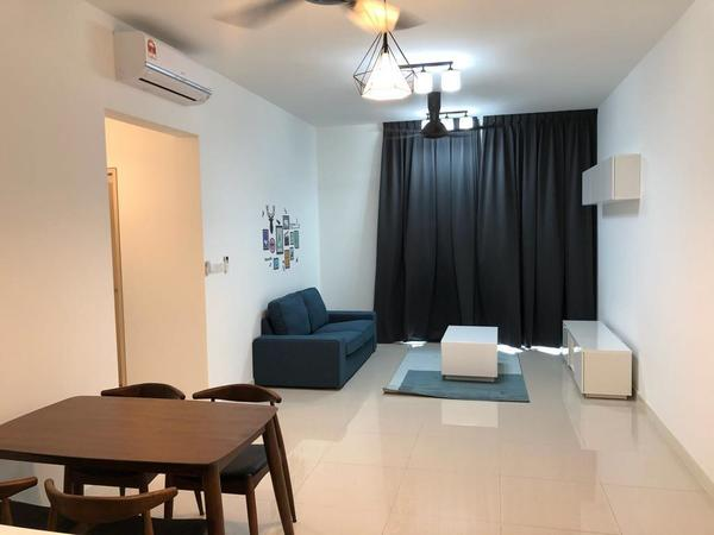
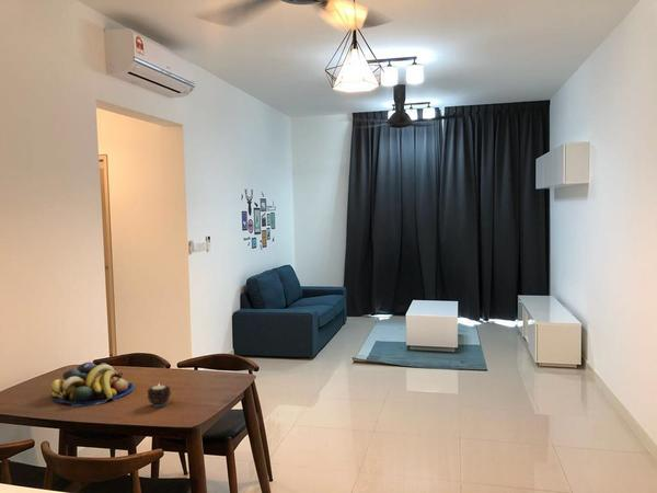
+ fruit bowl [49,362,135,408]
+ candle [147,383,172,408]
